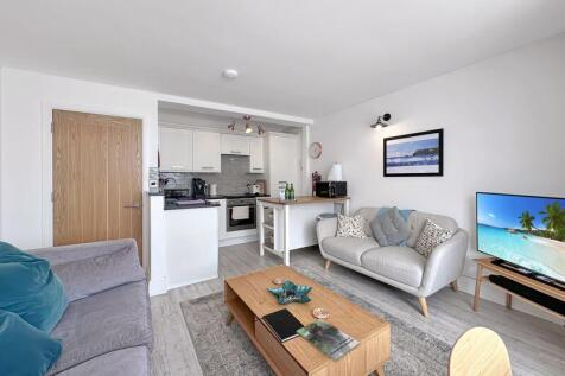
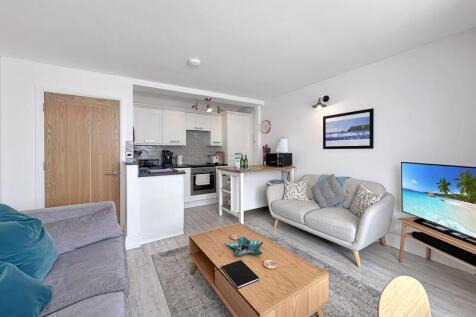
- magazine [296,318,361,362]
